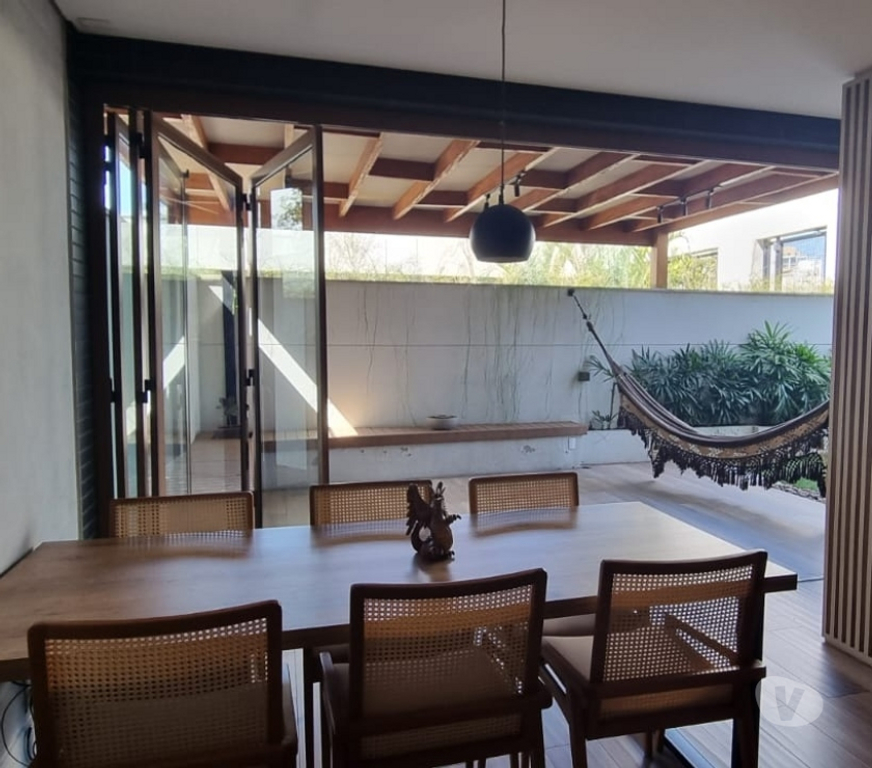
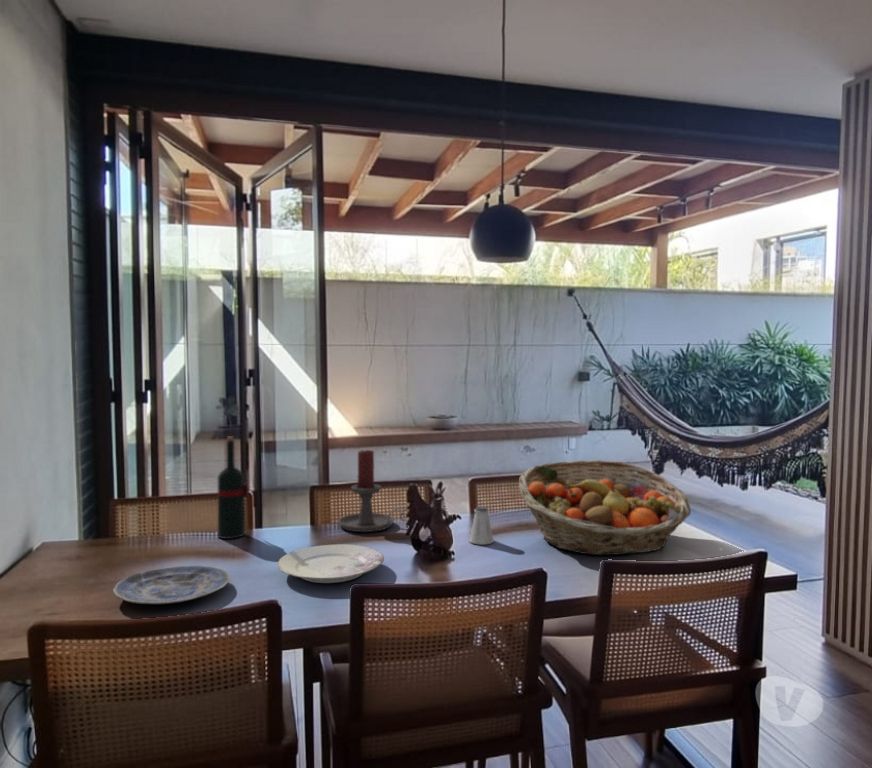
+ fruit basket [518,459,692,556]
+ plate [112,565,231,605]
+ wine bottle [217,435,253,540]
+ candle holder [337,449,408,533]
+ saltshaker [468,505,494,546]
+ plate [276,543,385,584]
